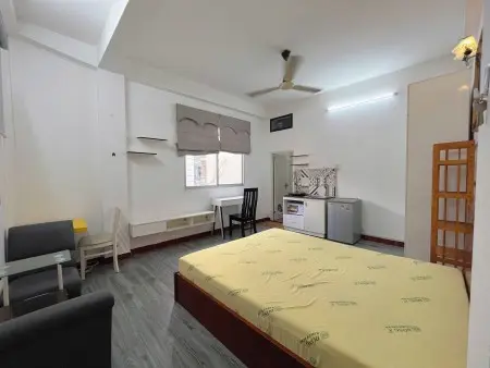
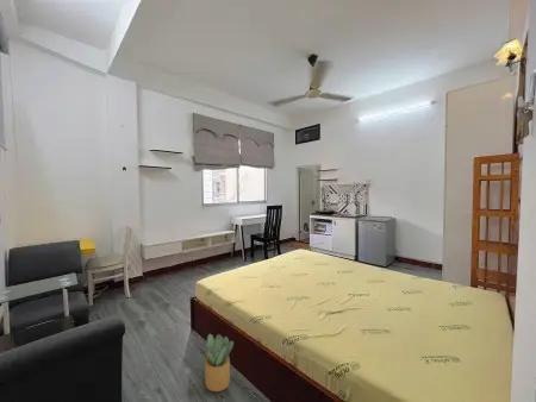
+ potted plant [201,333,235,392]
